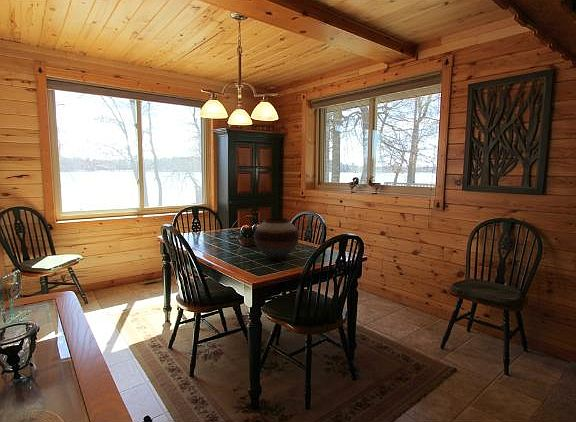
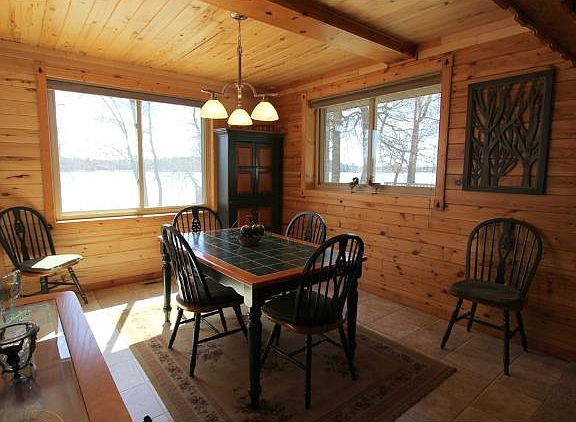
- vase [253,217,300,260]
